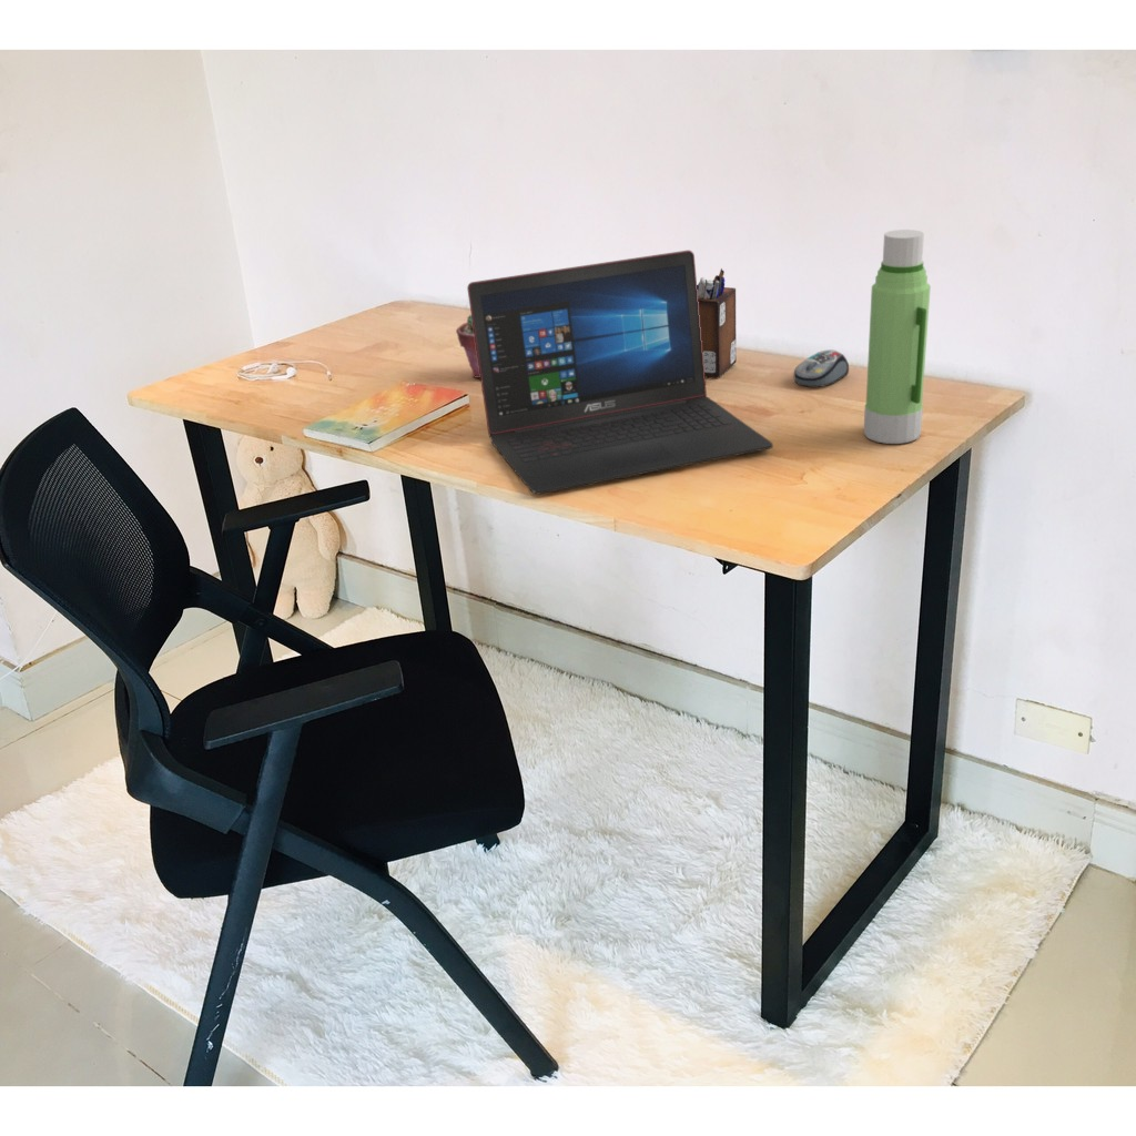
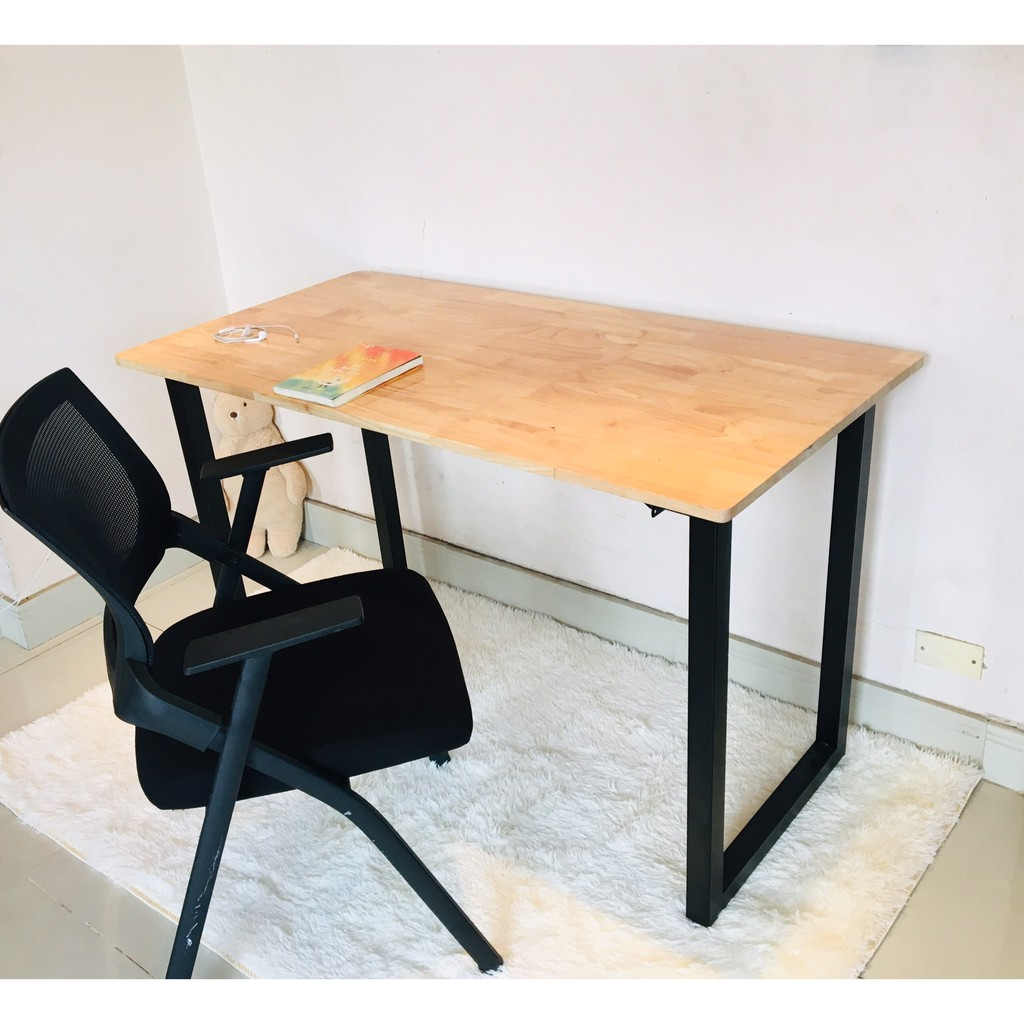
- laptop [466,250,774,495]
- computer mouse [793,349,850,388]
- water bottle [863,229,932,445]
- potted succulent [455,313,480,379]
- desk organizer [697,267,738,378]
